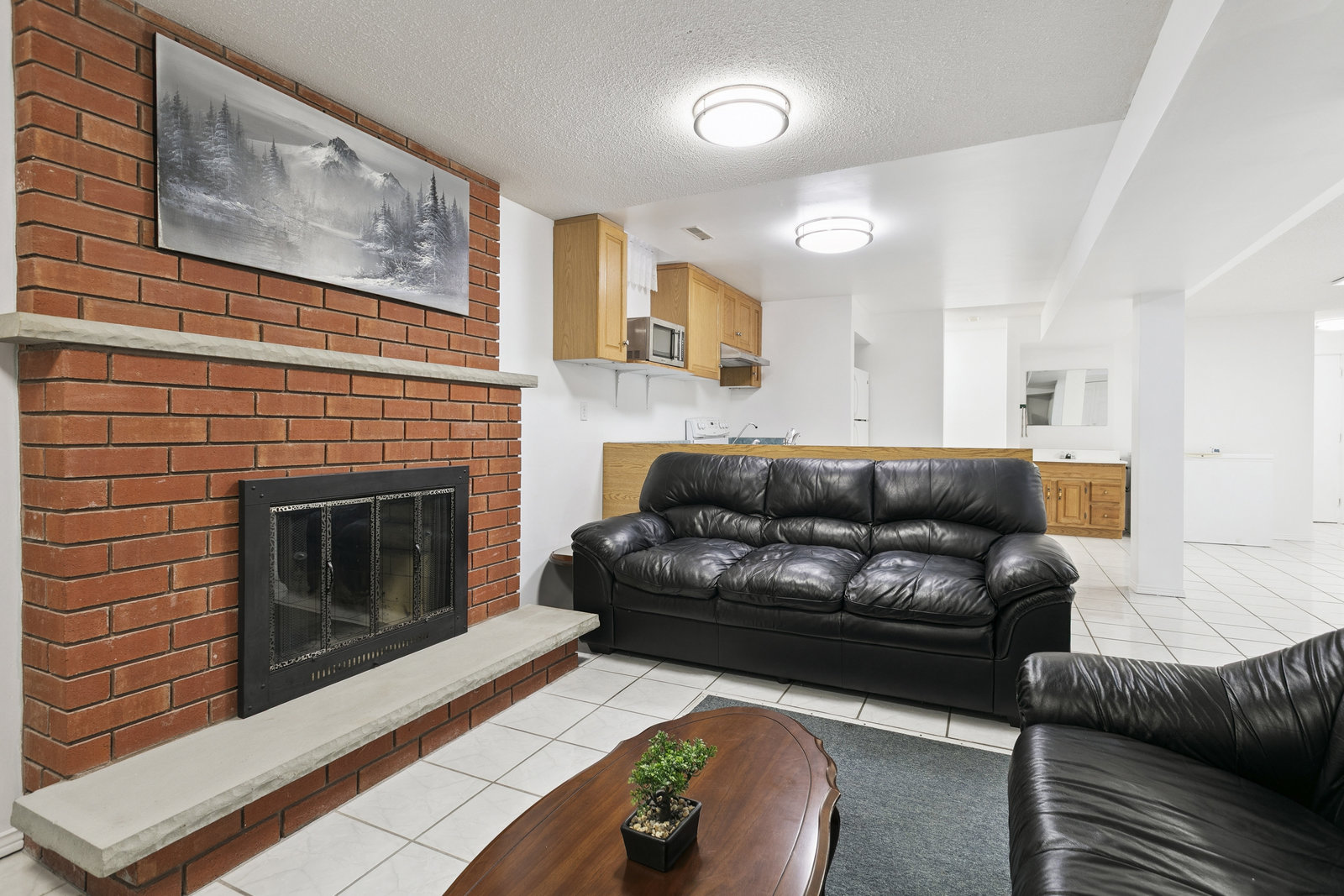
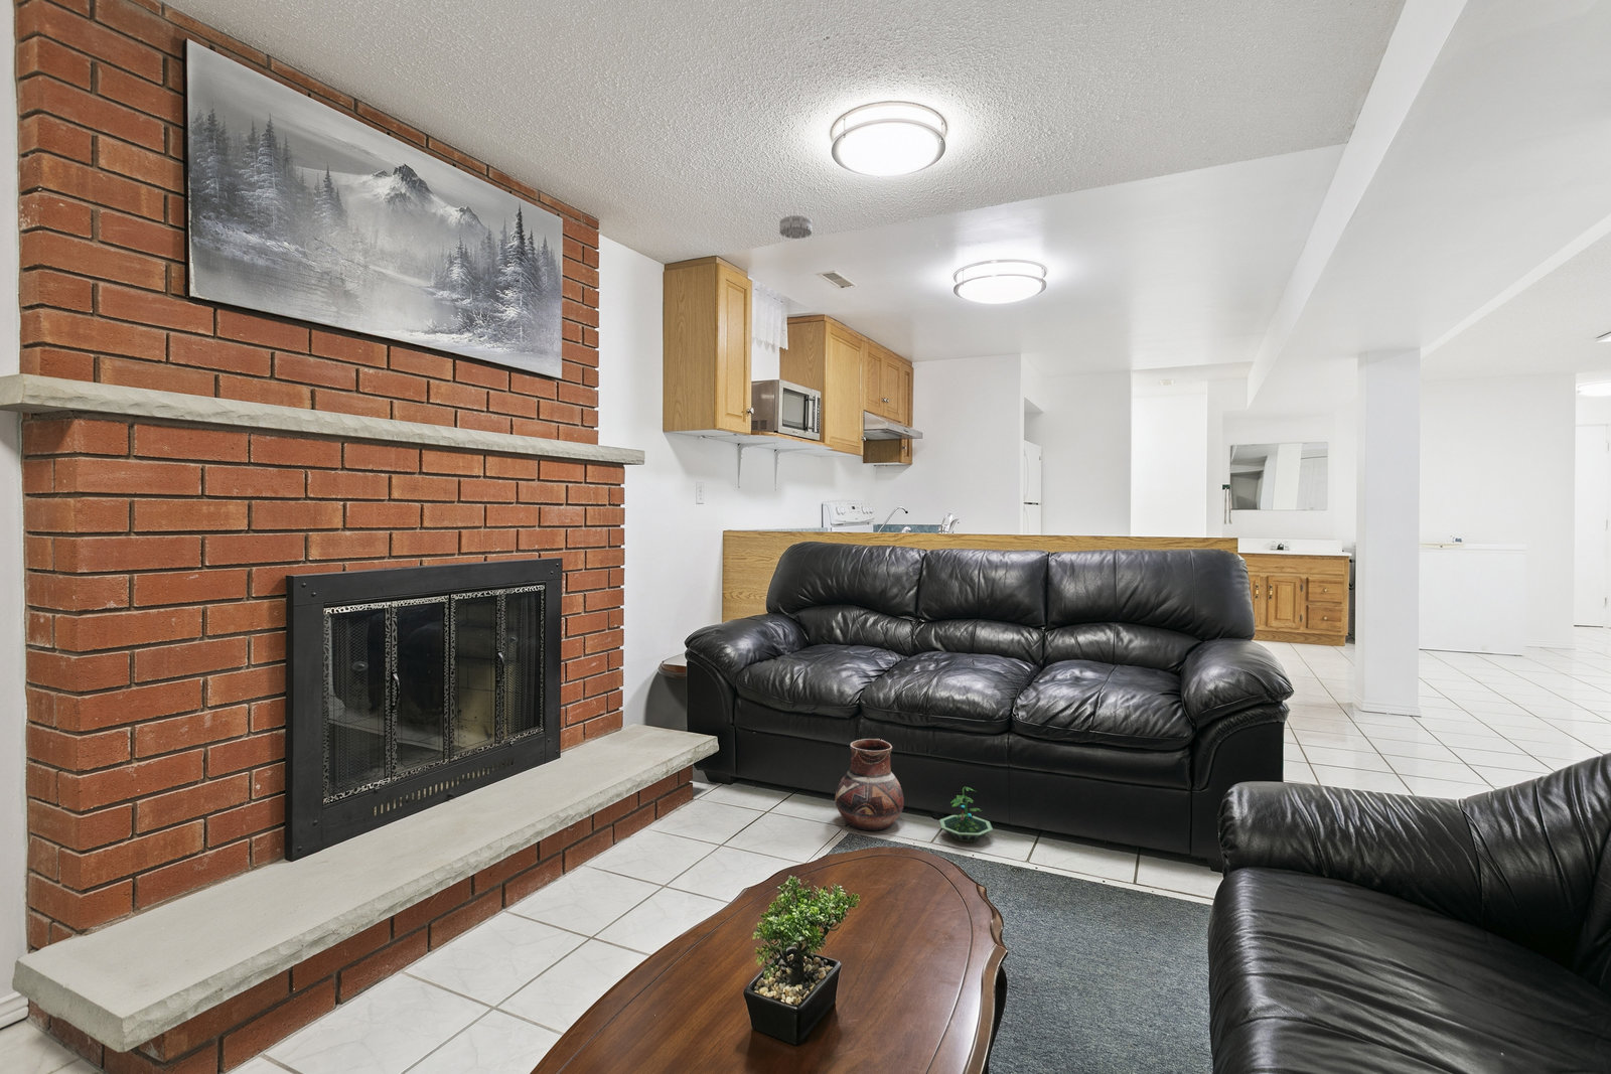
+ smoke detector [778,215,813,240]
+ ceramic pot [834,738,905,832]
+ terrarium [939,786,994,844]
